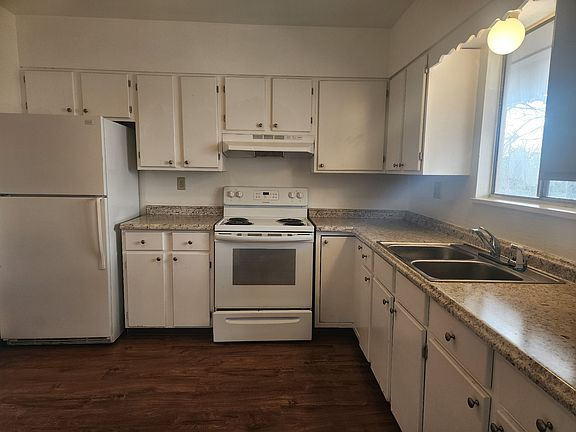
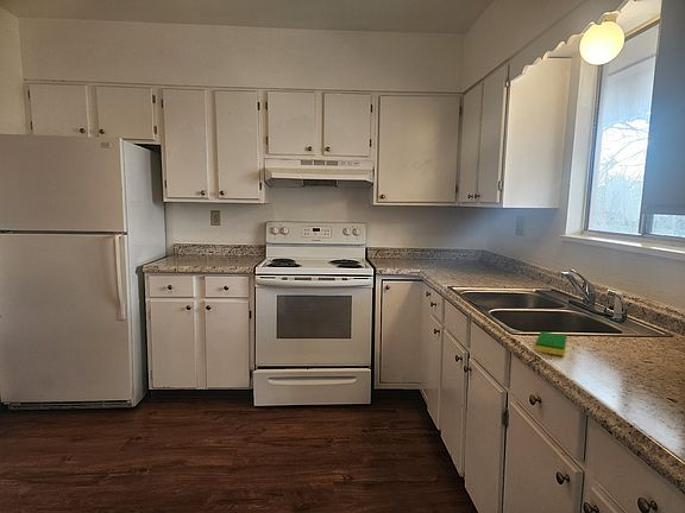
+ dish sponge [534,330,567,356]
